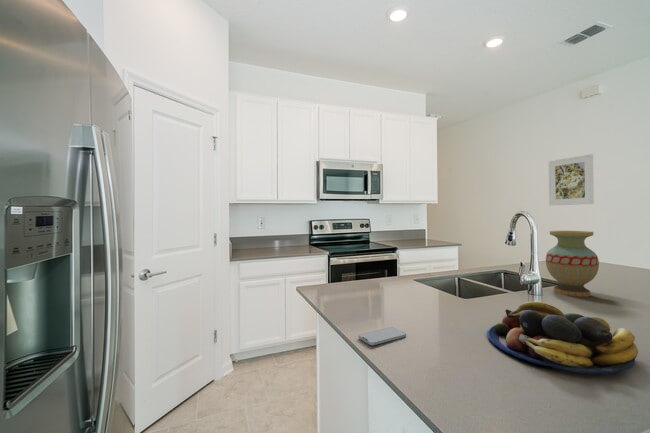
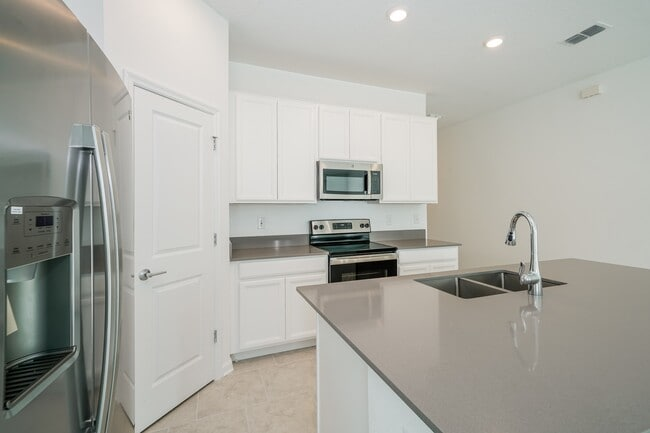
- smartphone [358,326,407,346]
- fruit bowl [486,301,639,375]
- vase [545,230,600,298]
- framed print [548,153,595,207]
